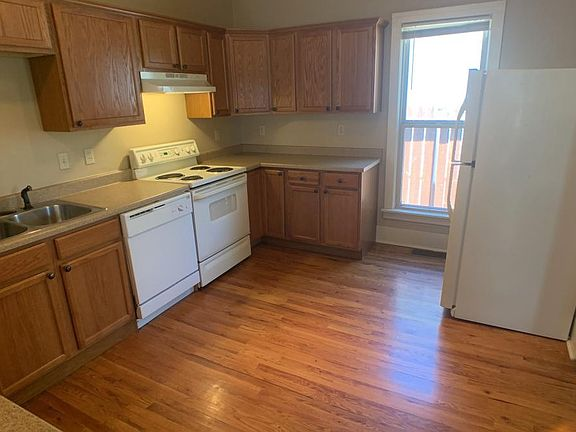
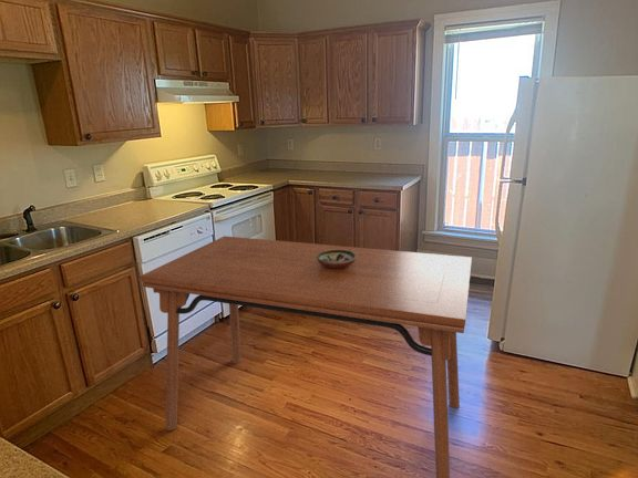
+ dining table [140,235,473,478]
+ decorative bowl [316,250,357,269]
